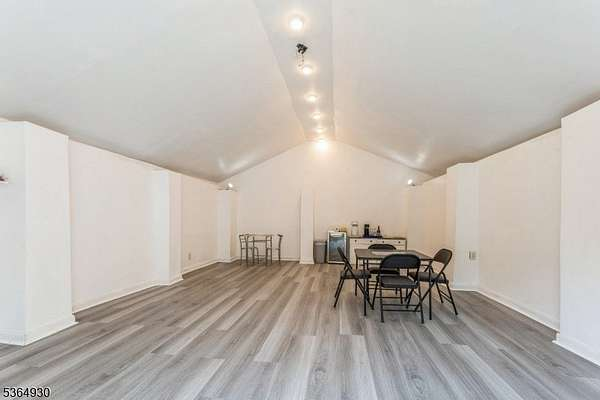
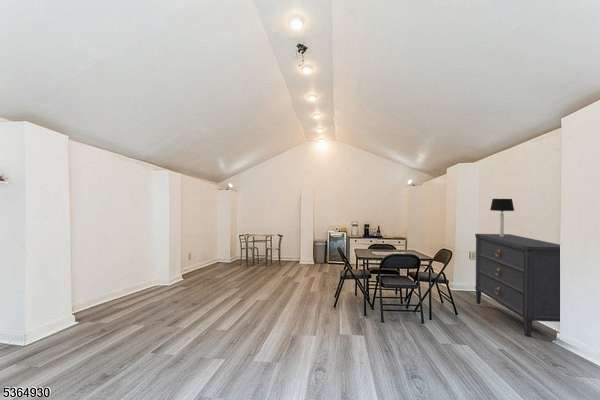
+ dresser [474,233,561,338]
+ table lamp [489,198,515,237]
